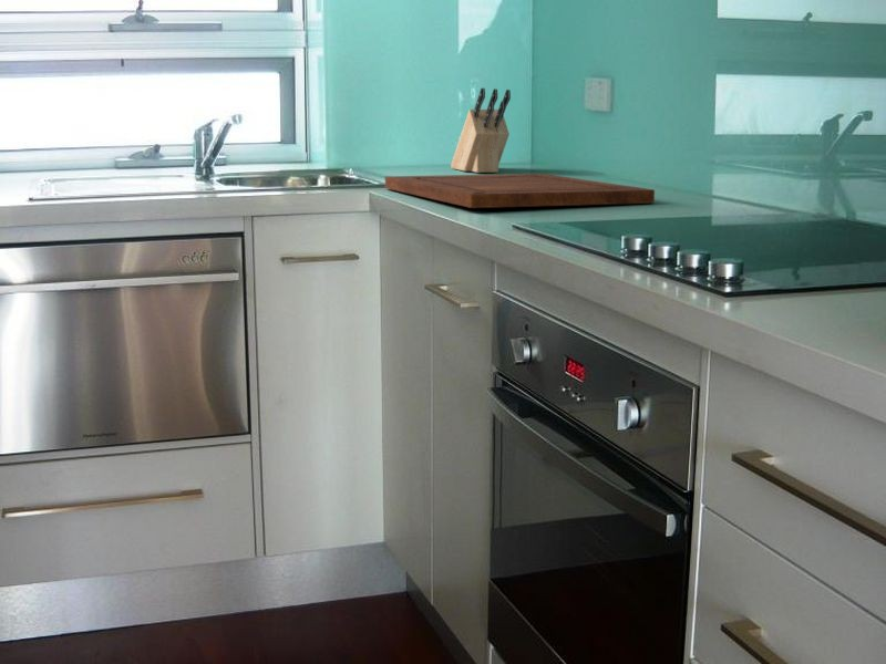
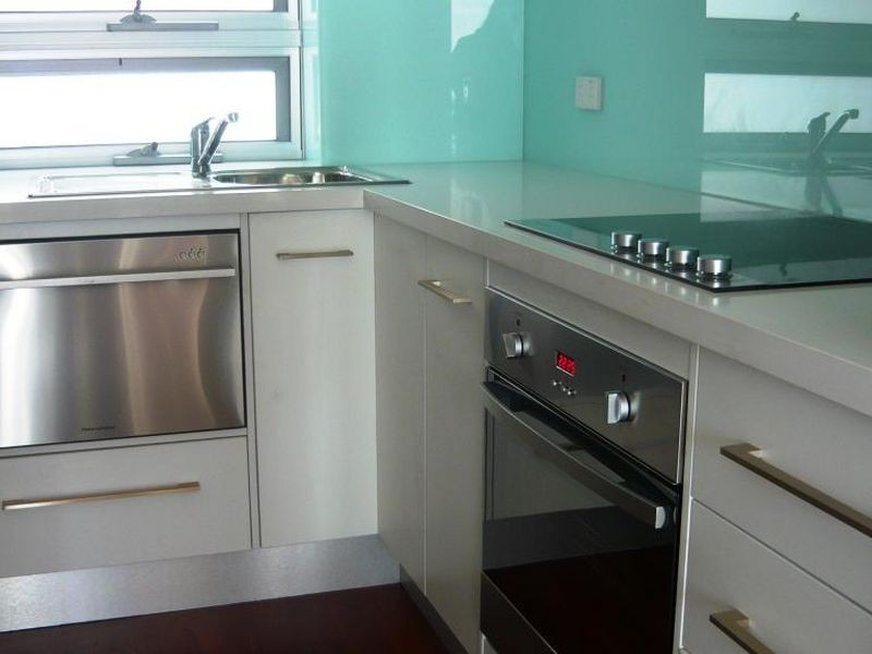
- knife block [450,87,512,174]
- cutting board [384,173,656,209]
